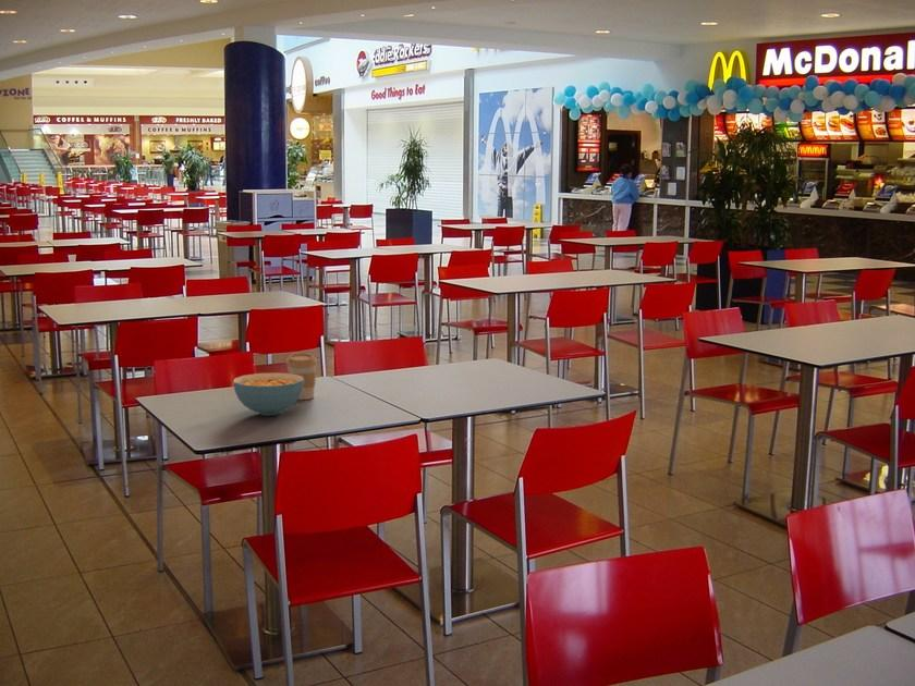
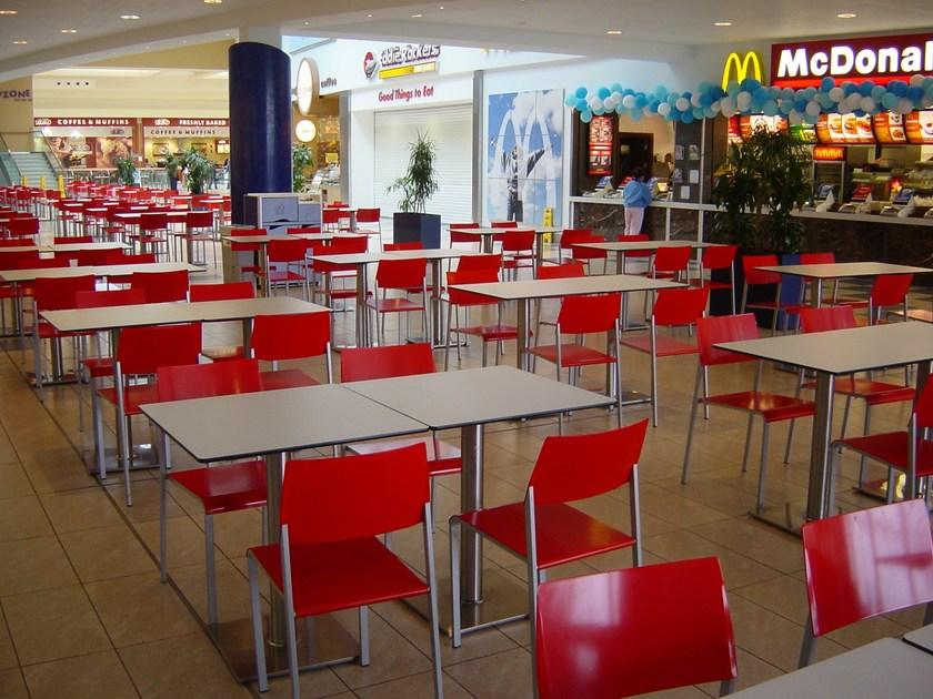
- coffee cup [285,352,318,401]
- cereal bowl [232,371,304,416]
